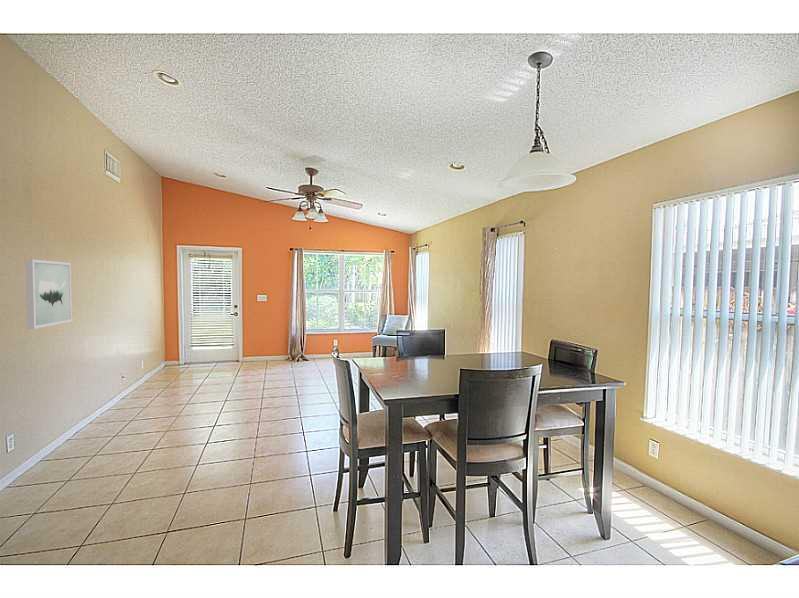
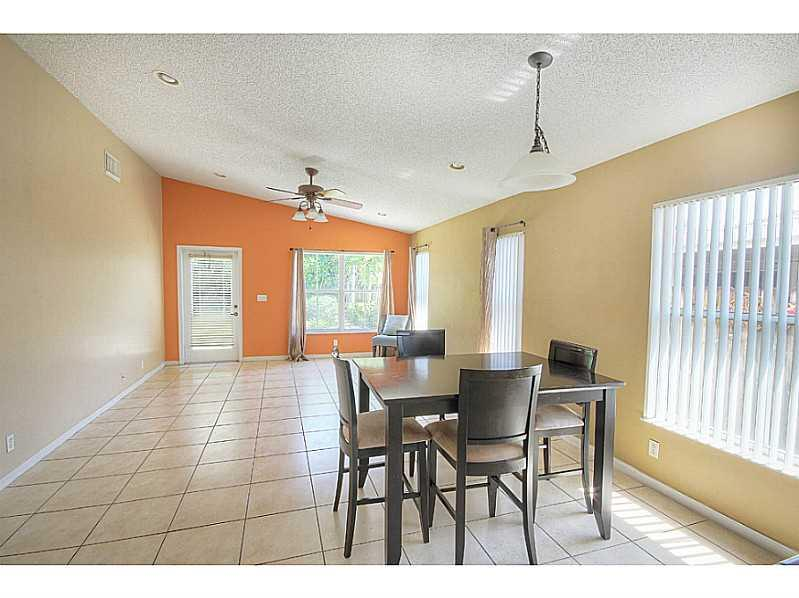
- wall art [25,258,73,330]
